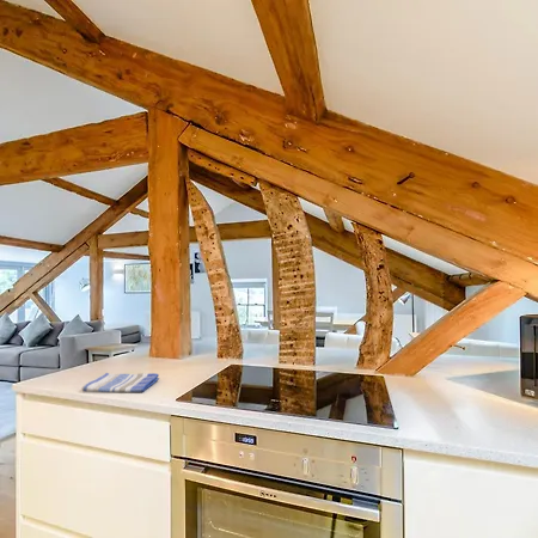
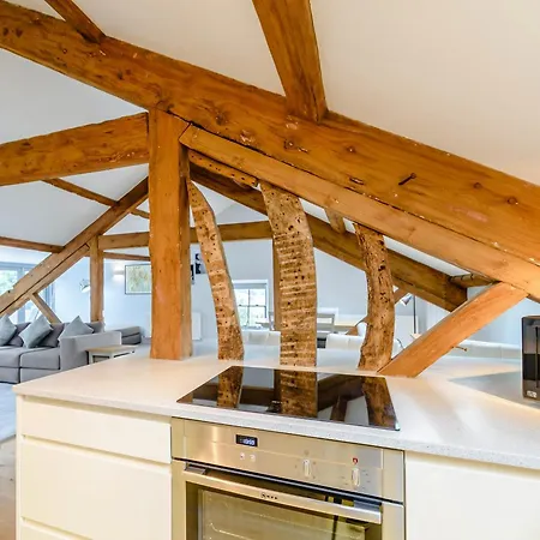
- dish towel [81,372,160,393]
